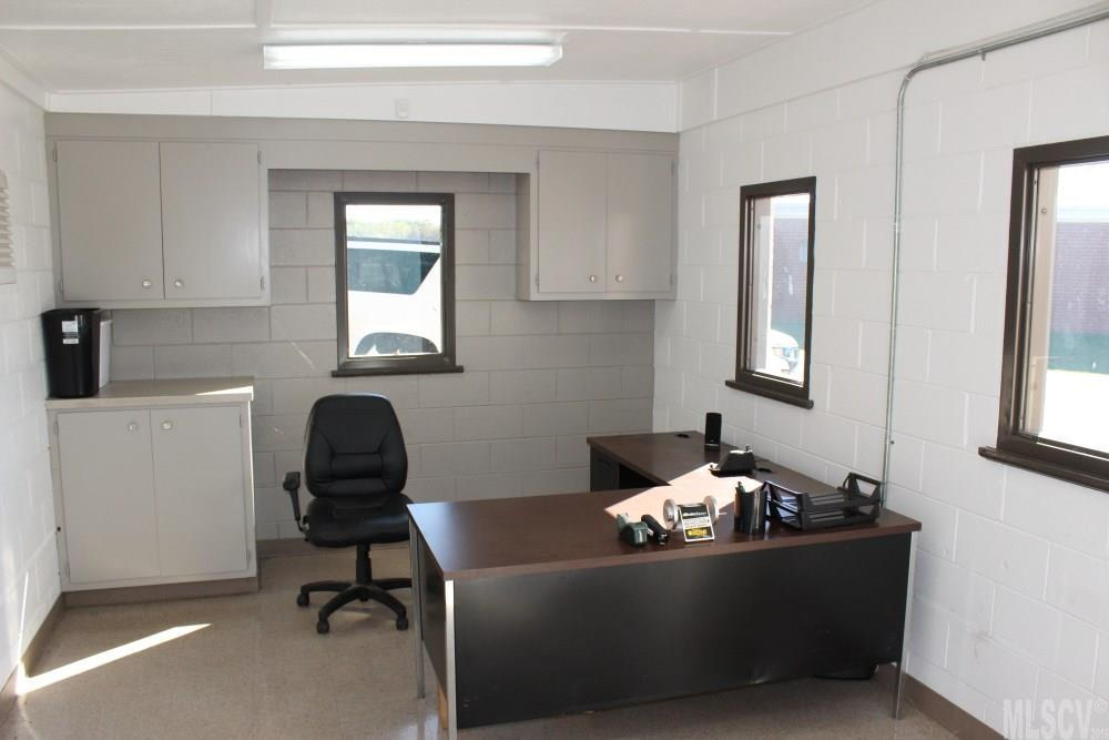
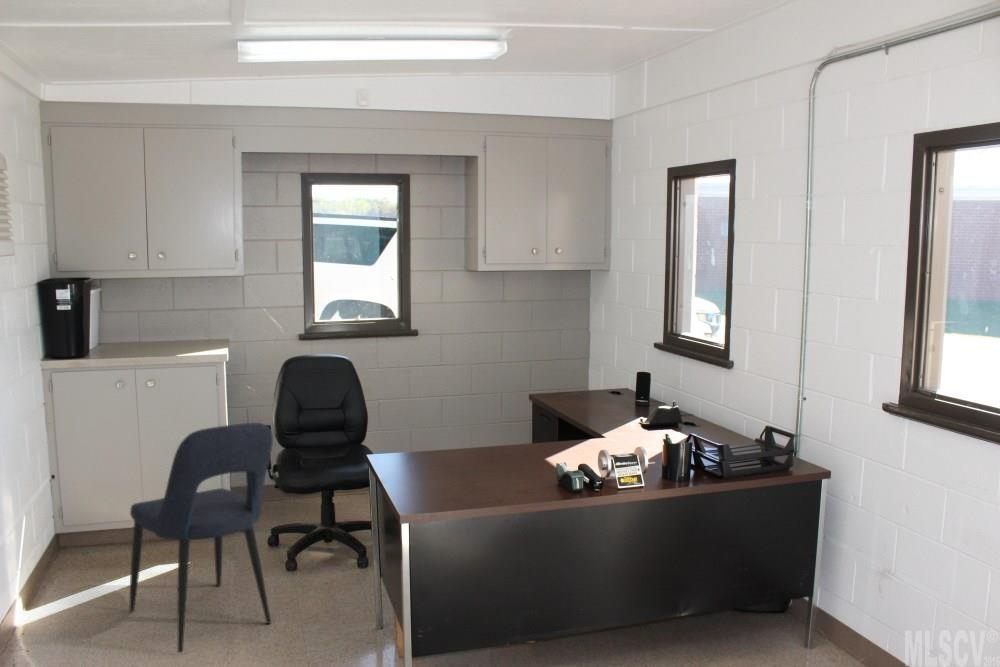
+ chair [128,422,274,654]
